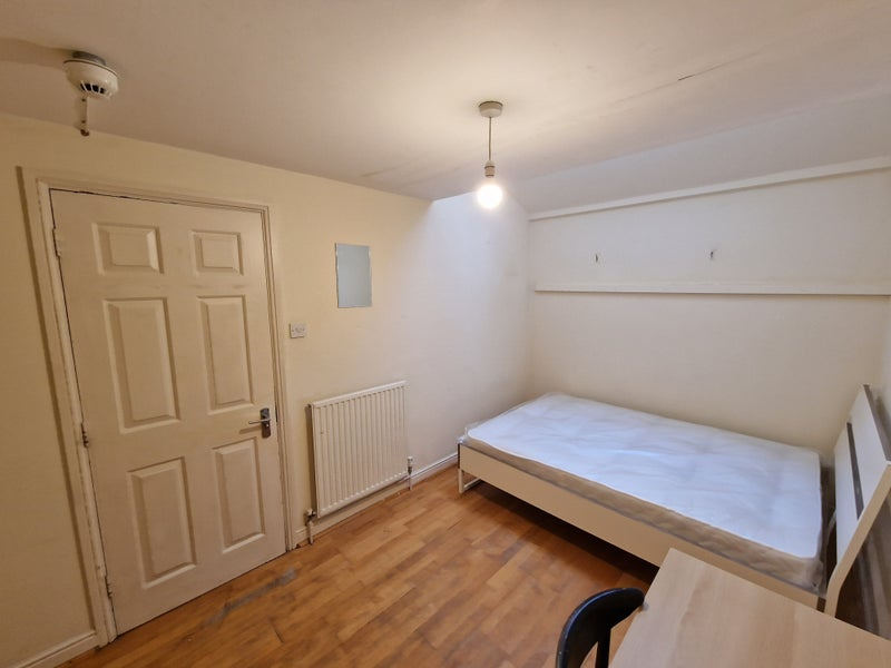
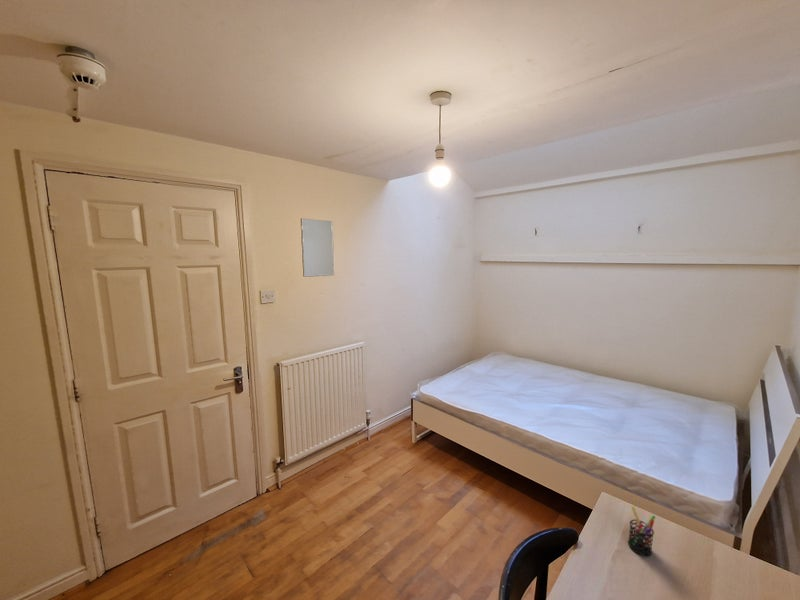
+ pen holder [627,505,657,557]
